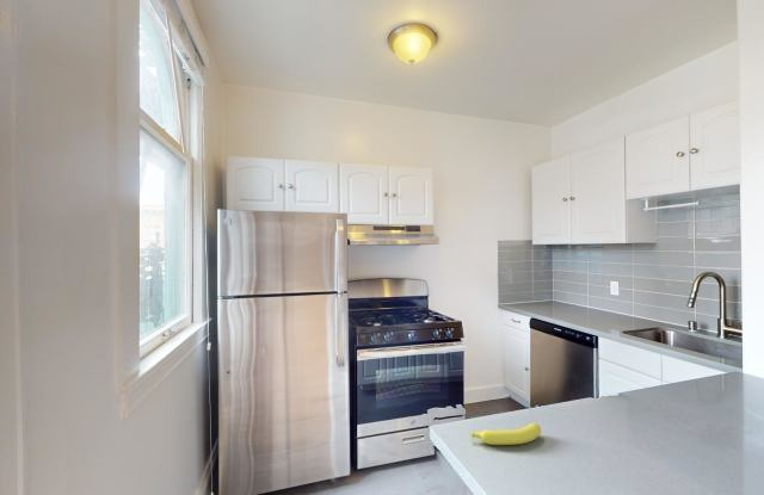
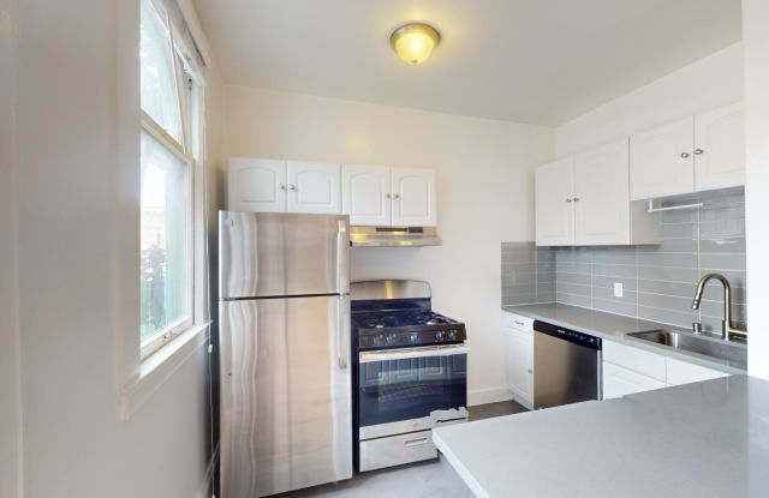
- banana [470,422,542,446]
